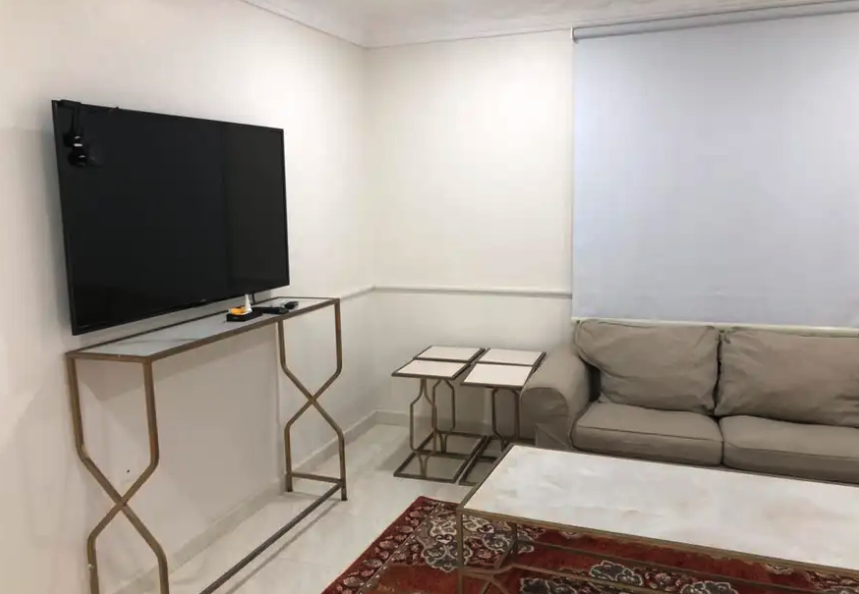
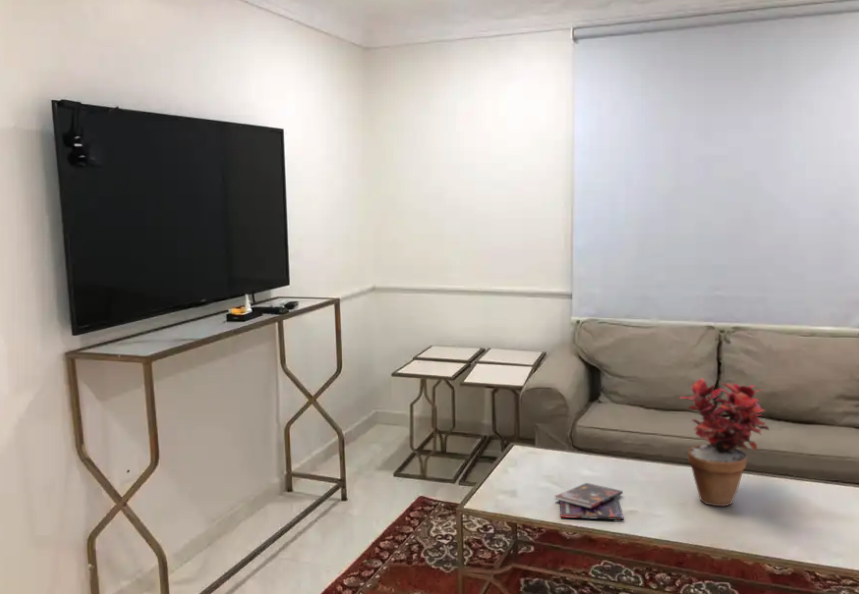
+ potted plant [678,377,770,507]
+ booklet [554,482,624,521]
